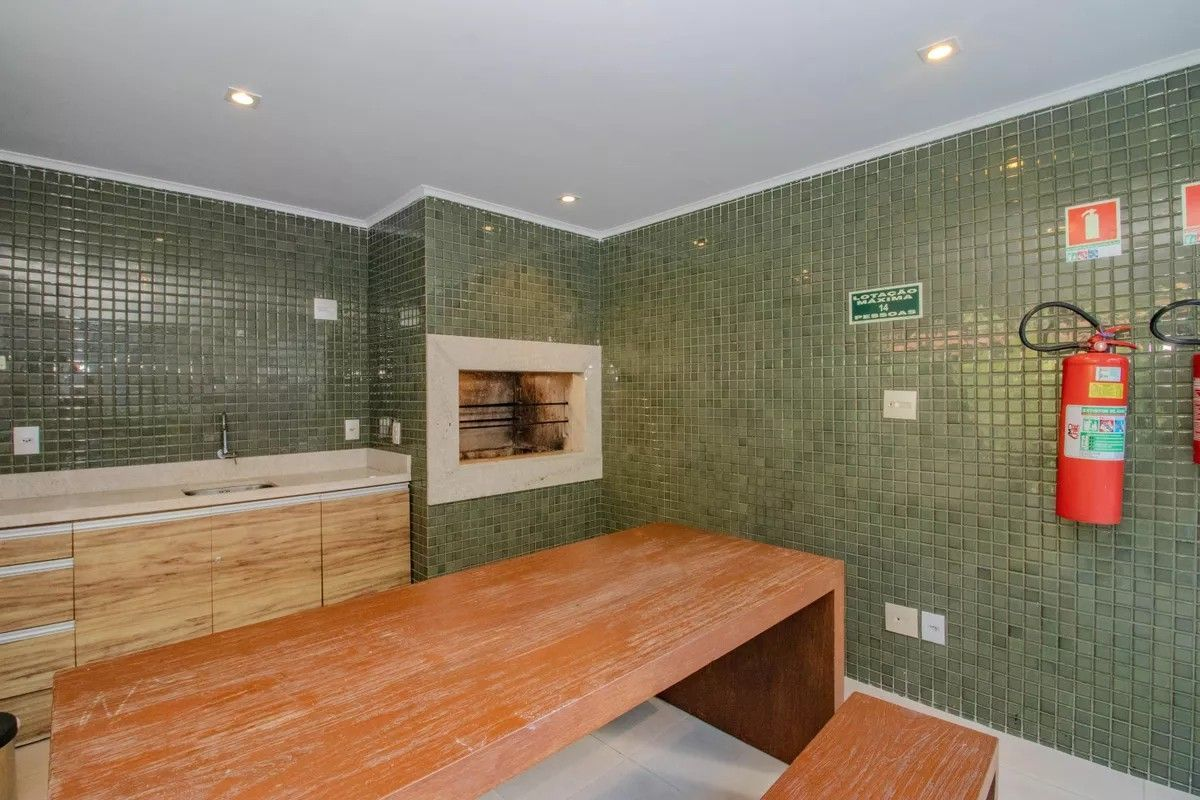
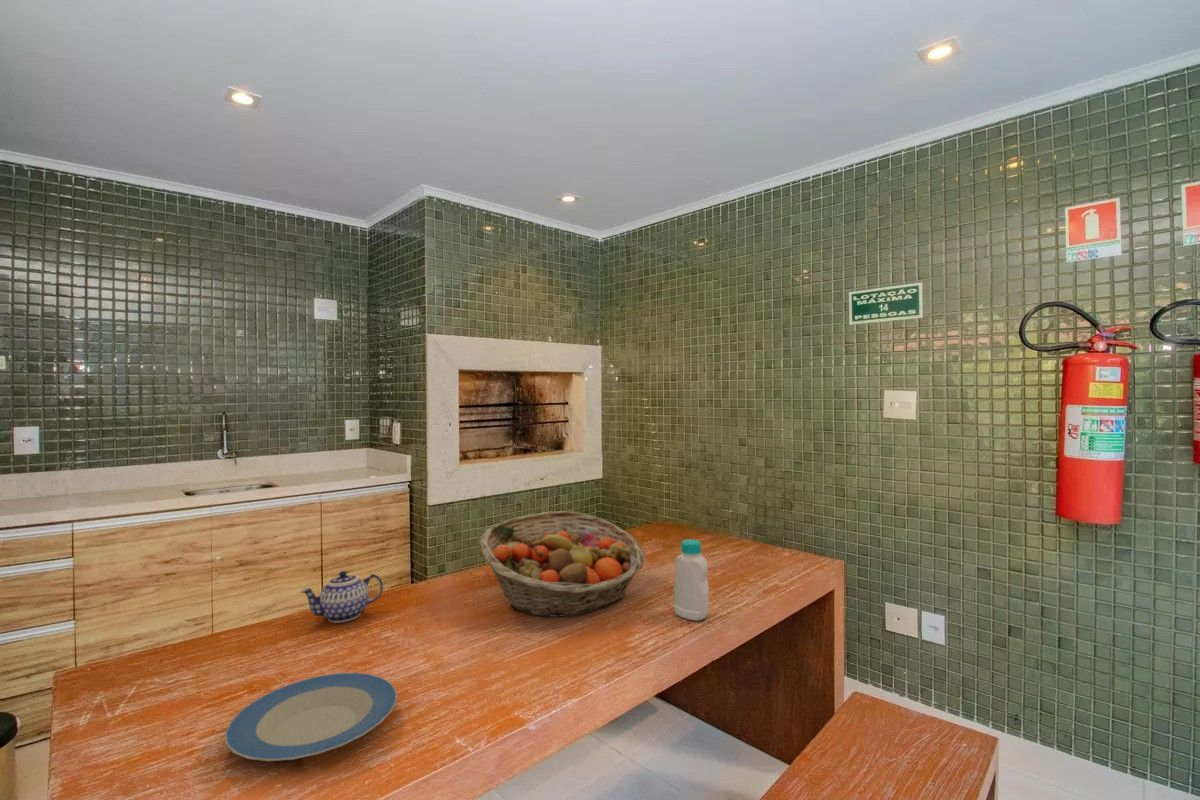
+ teapot [300,570,384,624]
+ plate [224,672,398,762]
+ fruit basket [479,510,646,618]
+ bottle [673,538,710,622]
